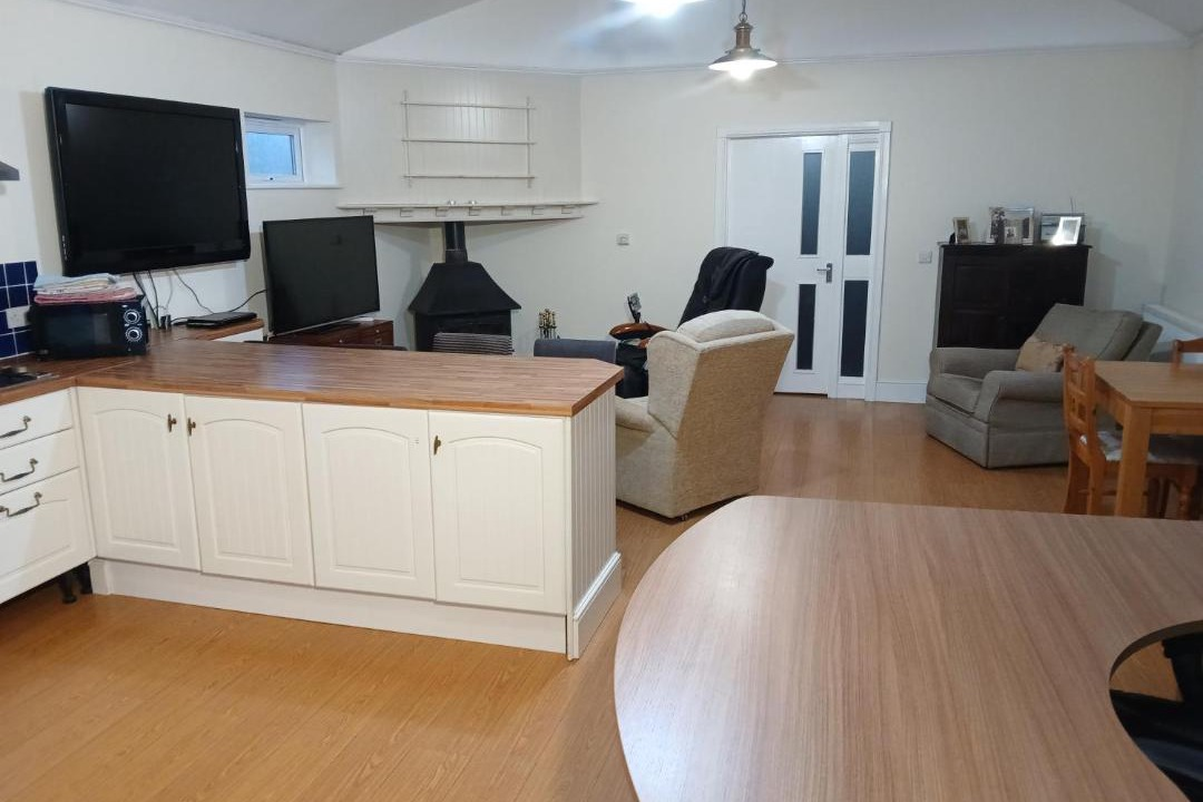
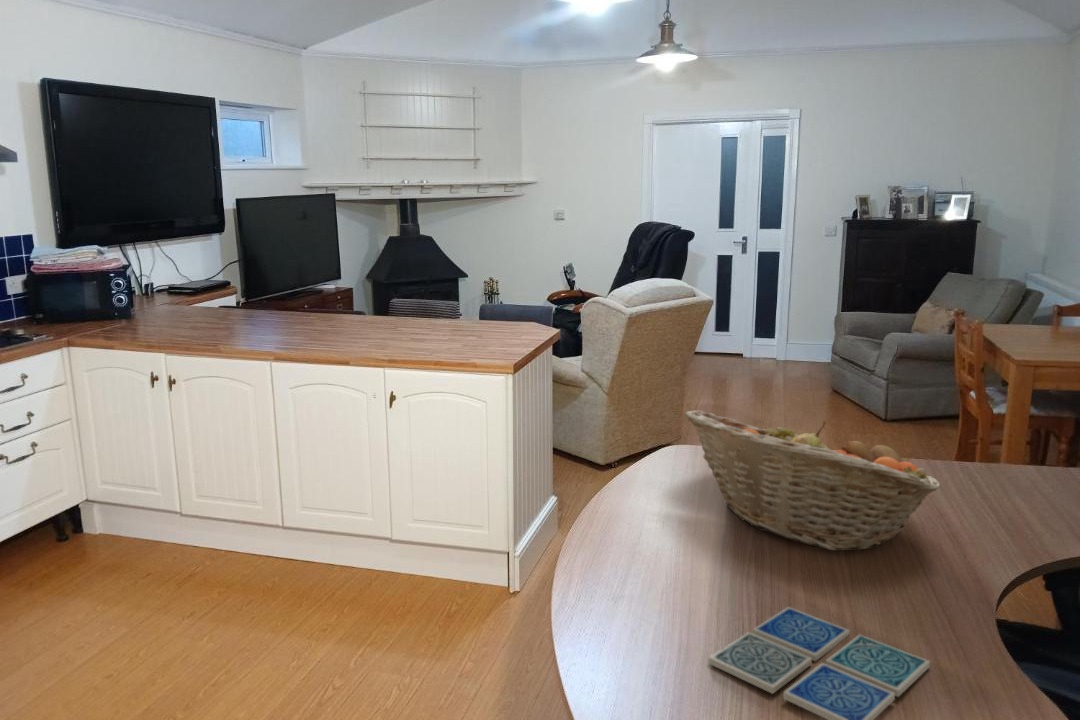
+ fruit basket [683,409,941,552]
+ drink coaster [707,606,931,720]
